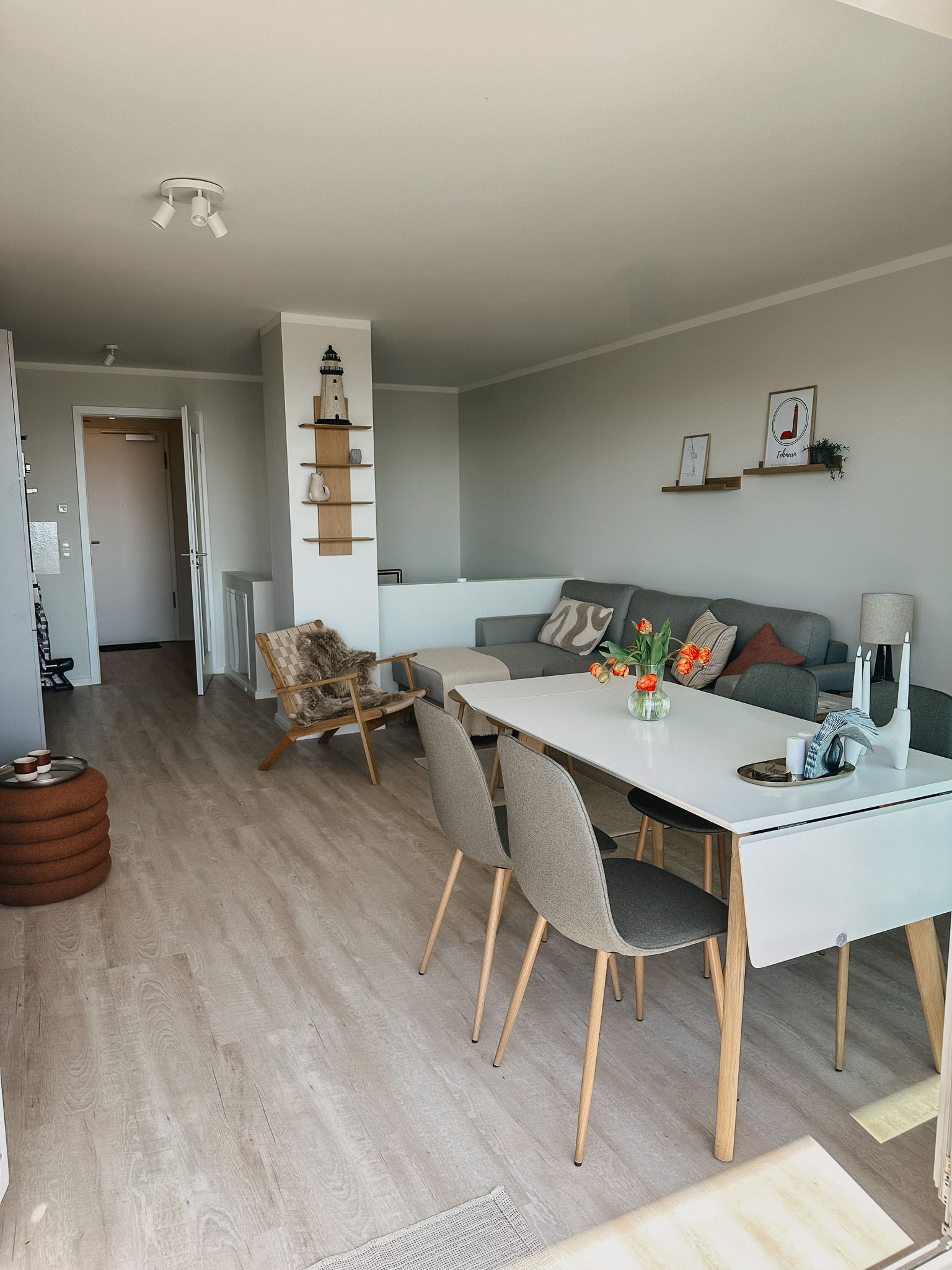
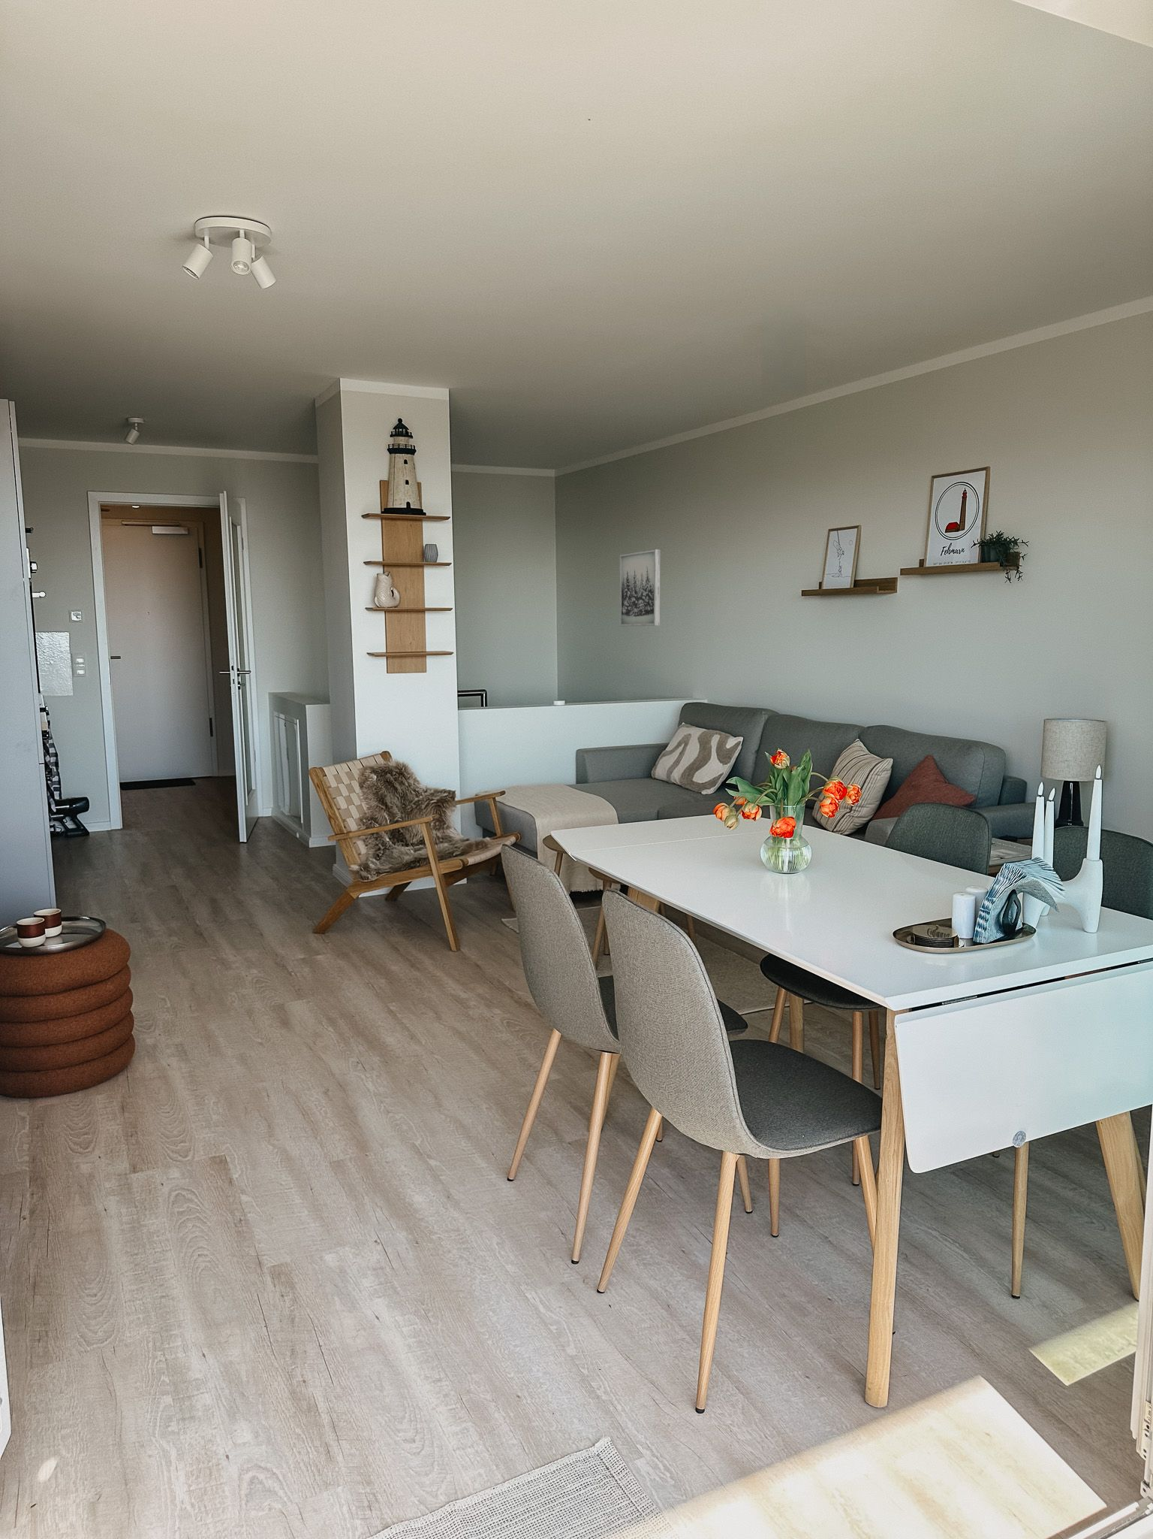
+ wall art [619,549,660,627]
